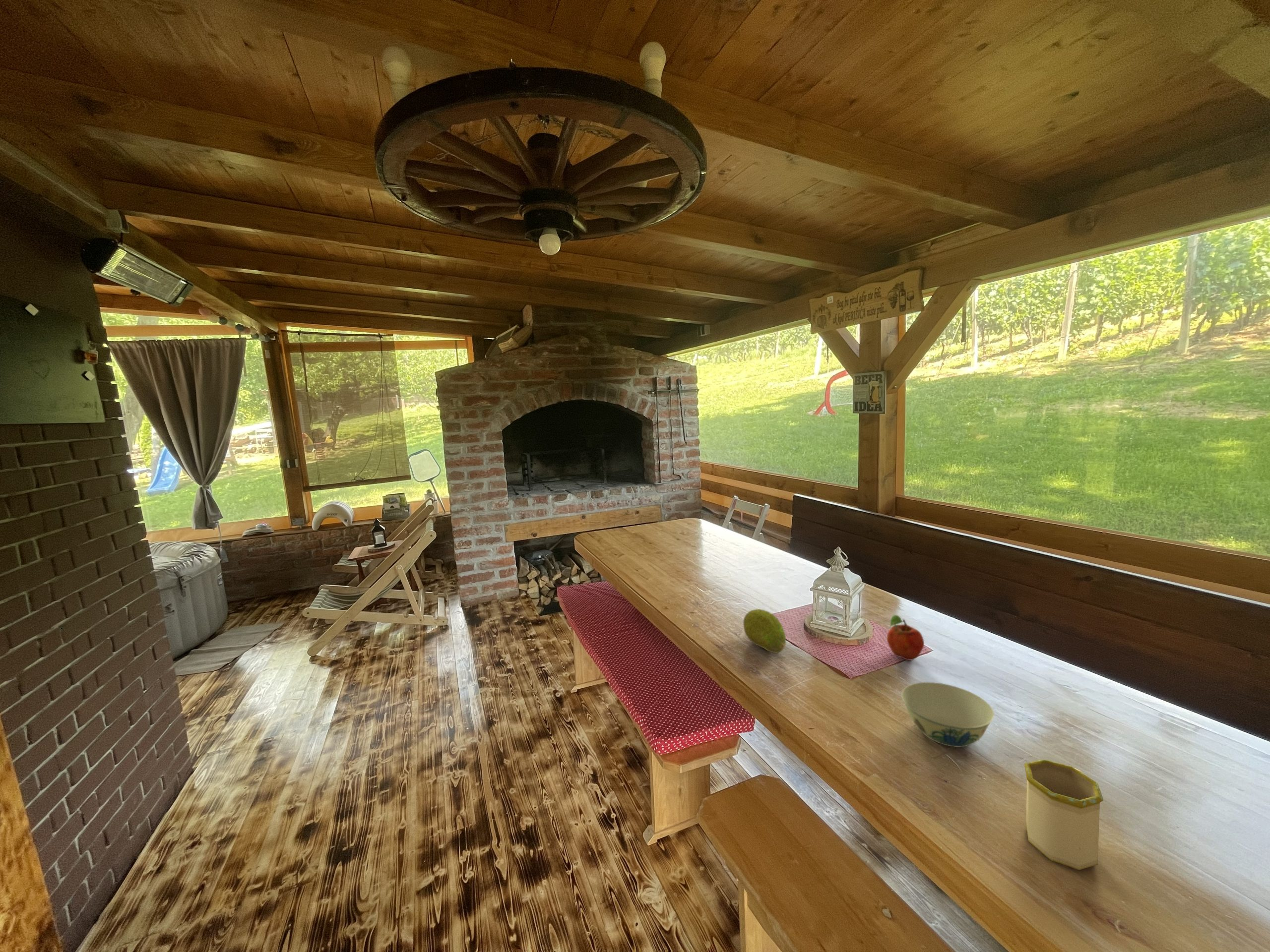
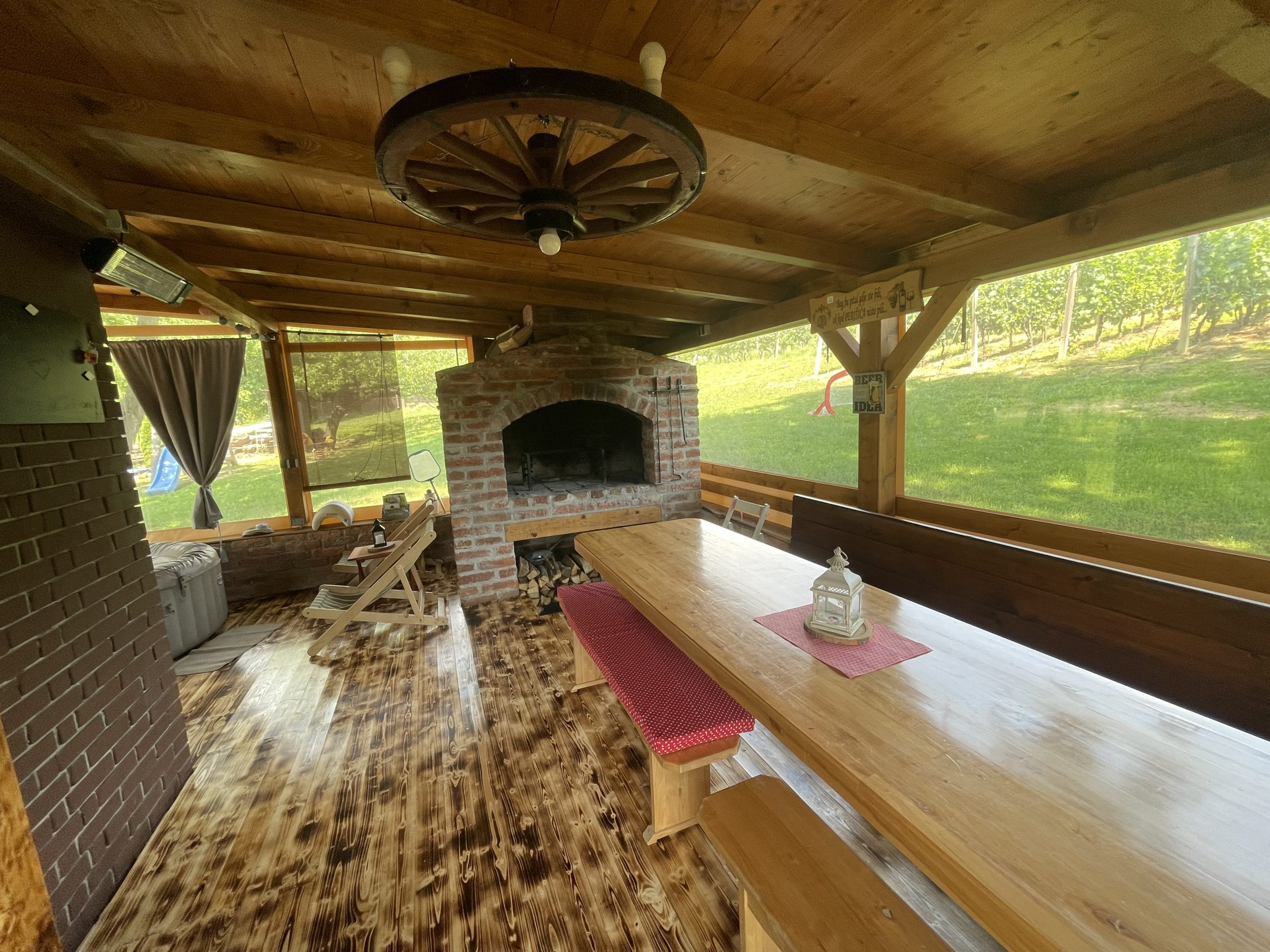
- chinaware [901,682,995,748]
- fruit [743,608,787,654]
- mug [1024,759,1104,870]
- fruit [887,614,925,661]
